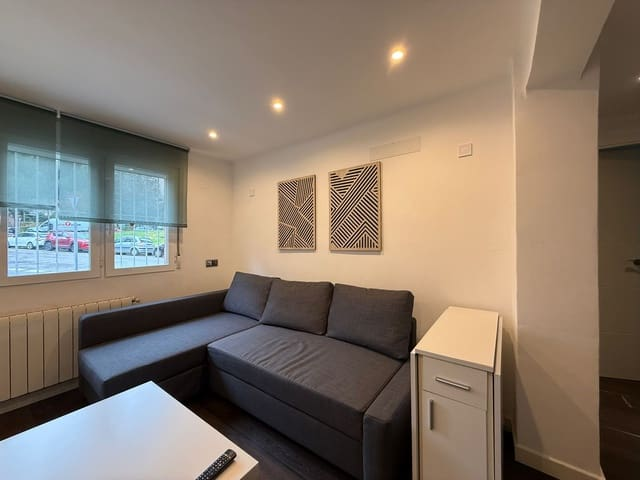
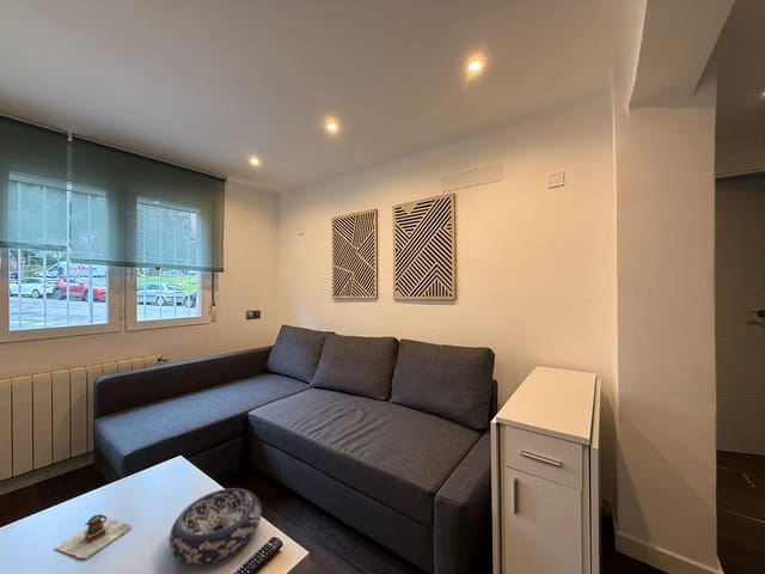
+ teapot [54,513,133,560]
+ decorative bowl [169,487,263,566]
